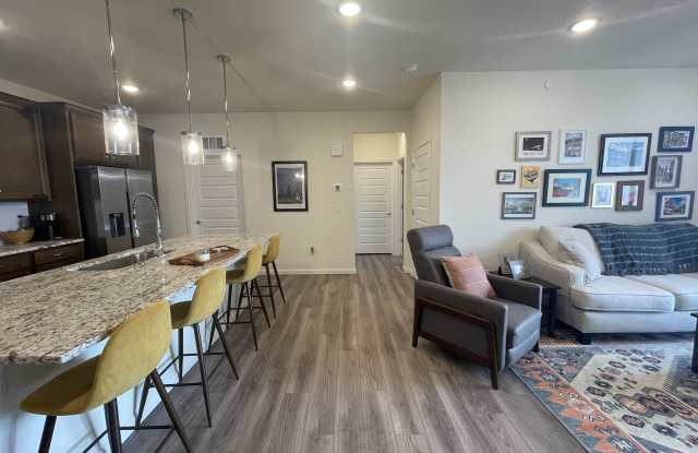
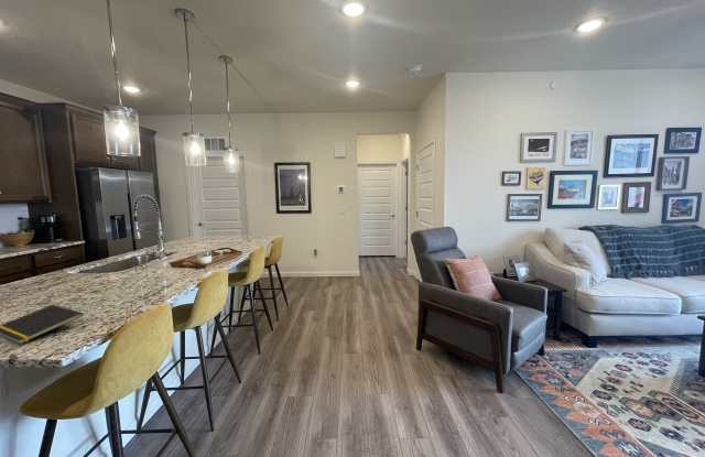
+ notepad [0,304,84,346]
